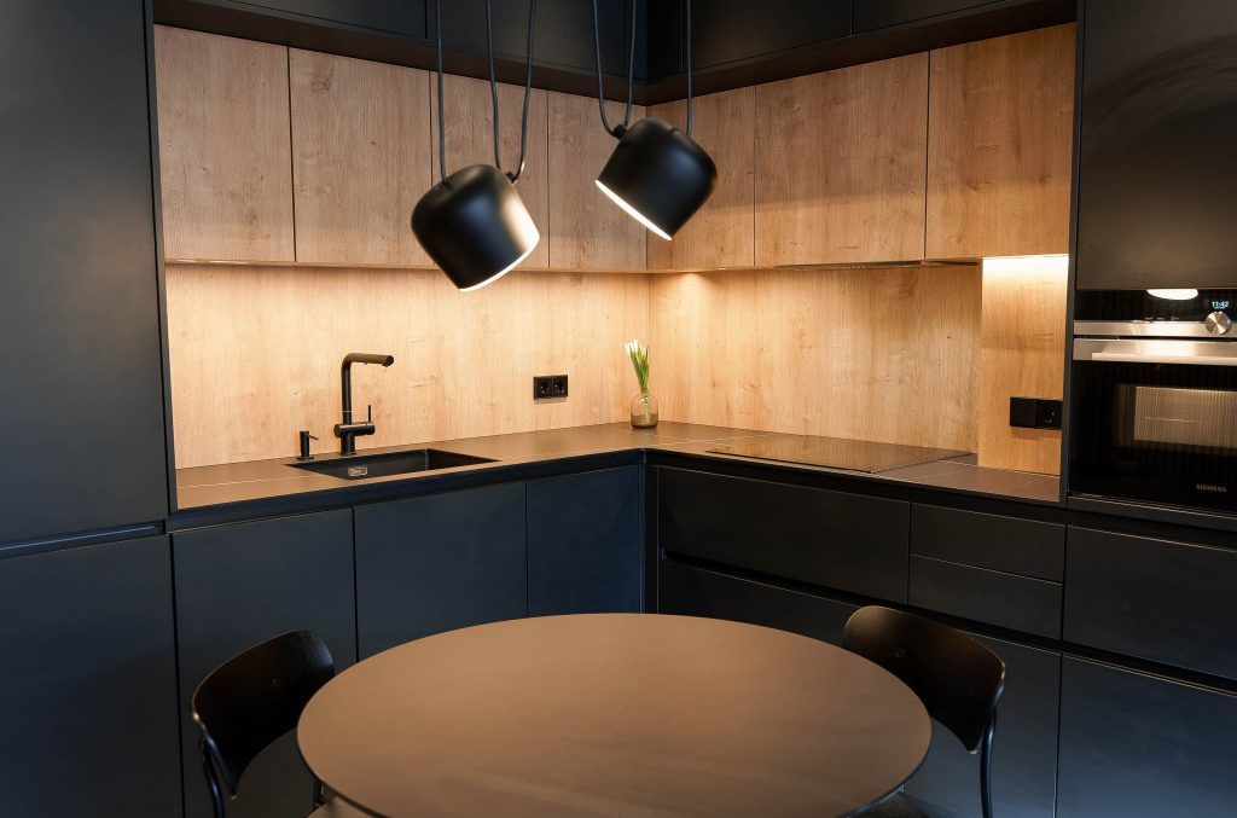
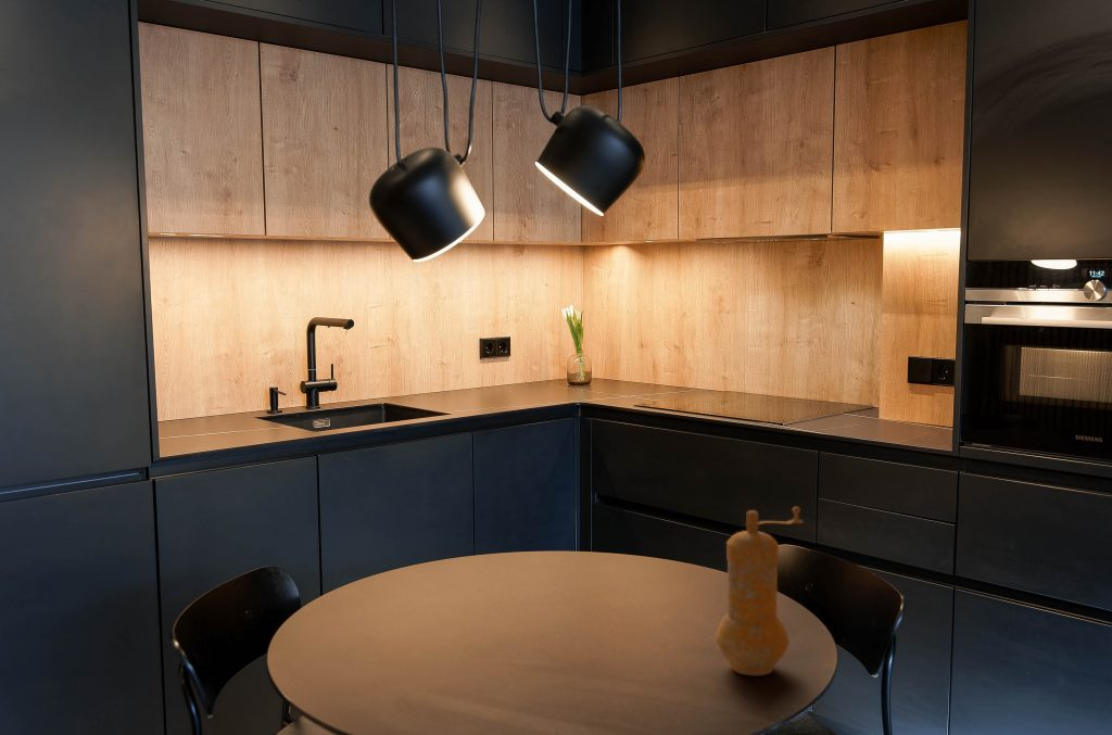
+ pepper mill [715,506,804,676]
